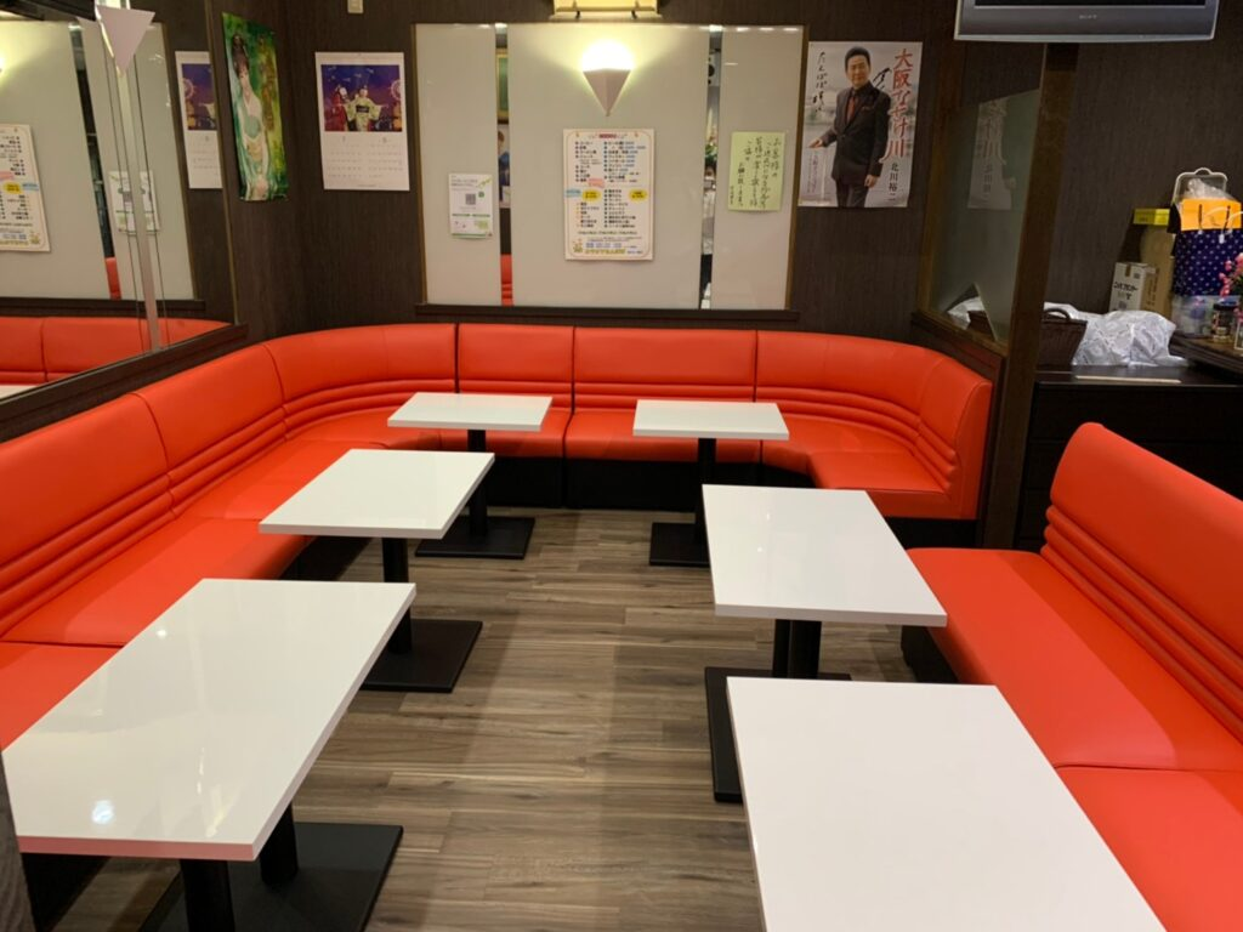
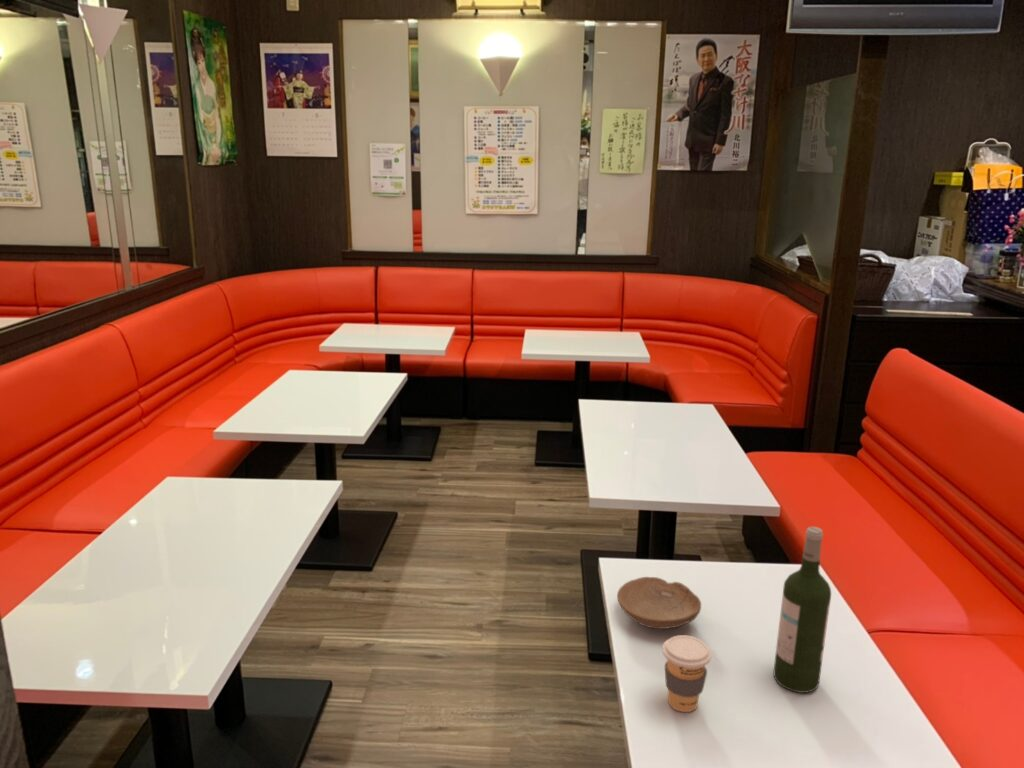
+ wine bottle [773,526,832,694]
+ bowl [616,576,702,630]
+ coffee cup [661,634,713,713]
